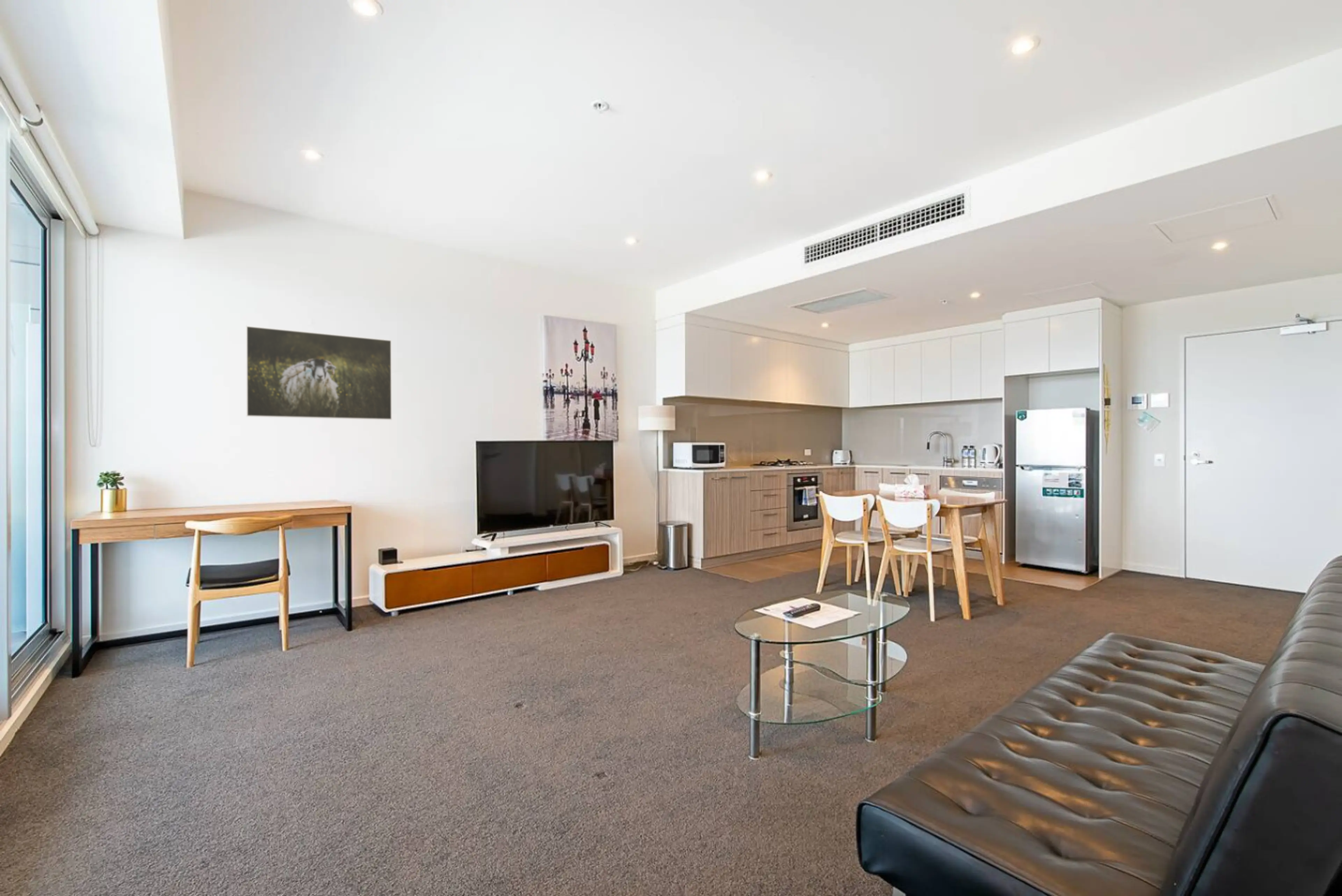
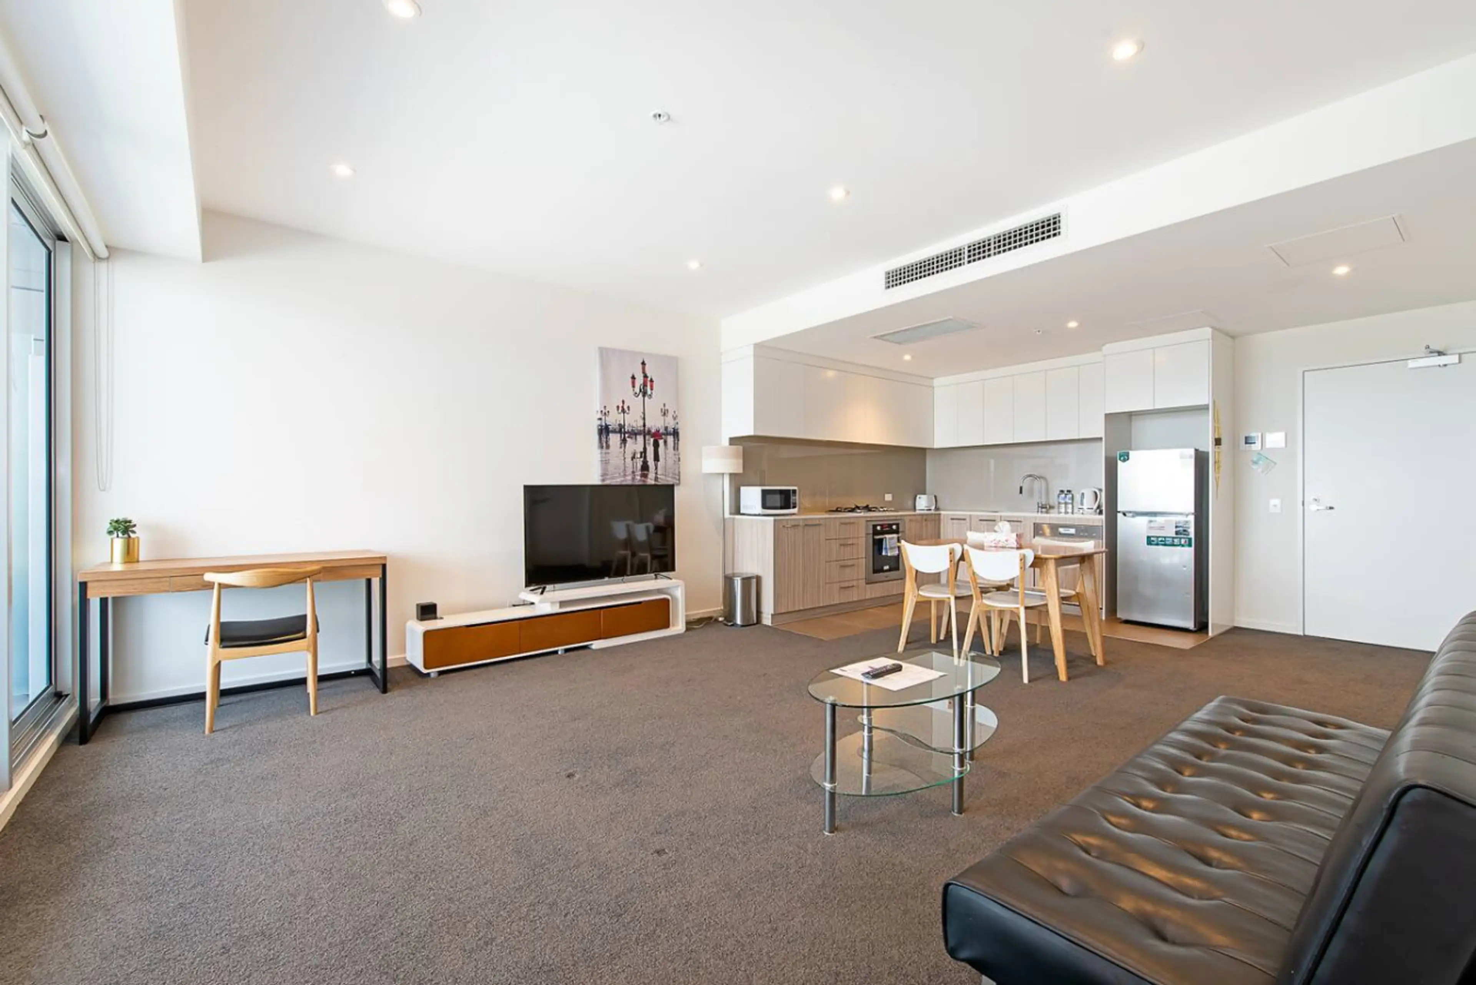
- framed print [246,326,392,420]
